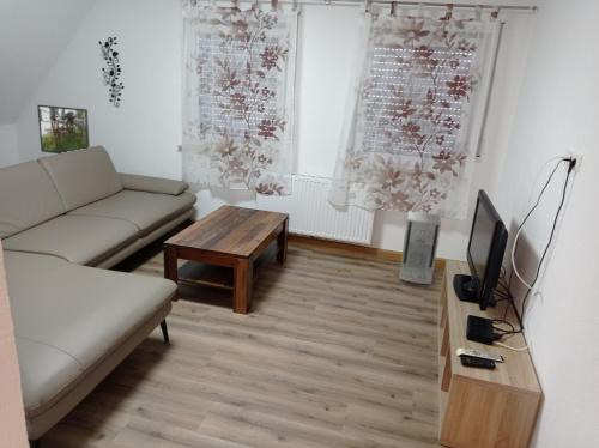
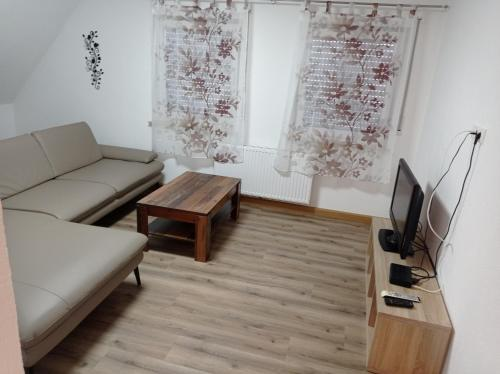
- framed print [36,104,91,155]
- air purifier [398,210,442,285]
